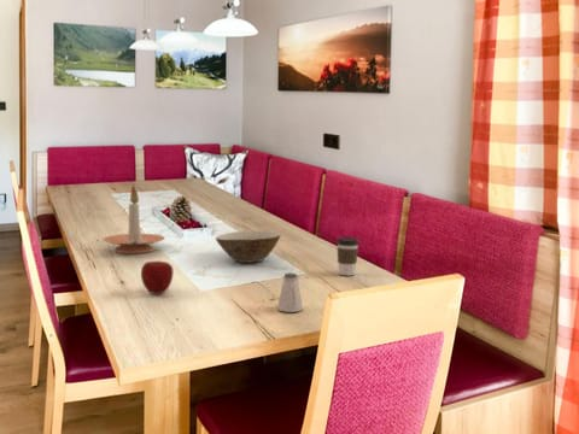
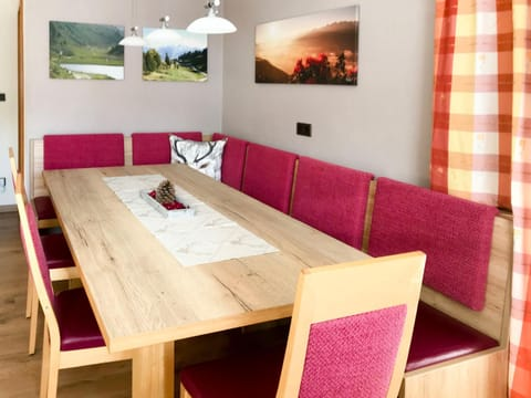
- apple [140,259,175,295]
- candle holder [101,184,166,254]
- saltshaker [276,271,304,313]
- bowl [215,229,282,264]
- coffee cup [335,236,359,276]
